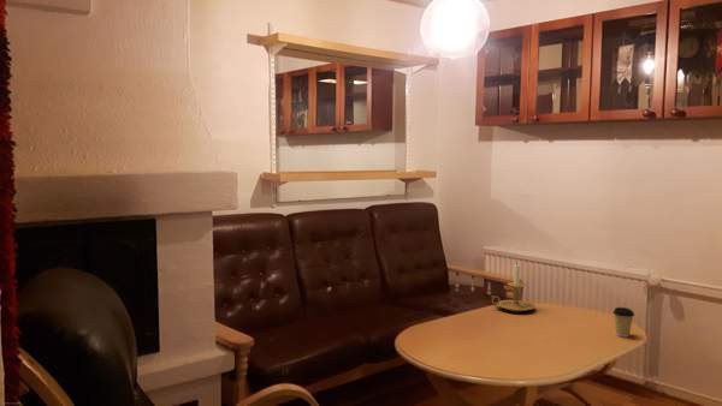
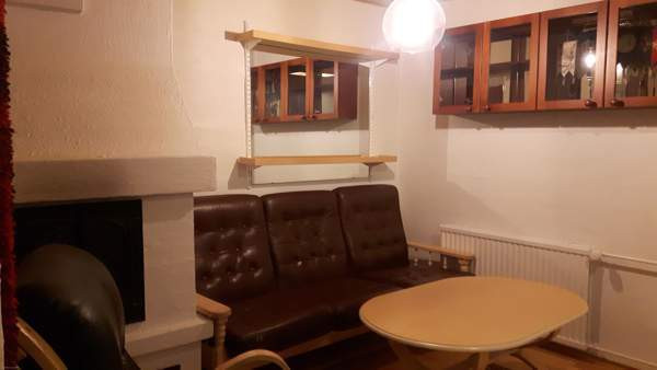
- coffee cup [611,306,635,339]
- candle holder [491,262,537,314]
